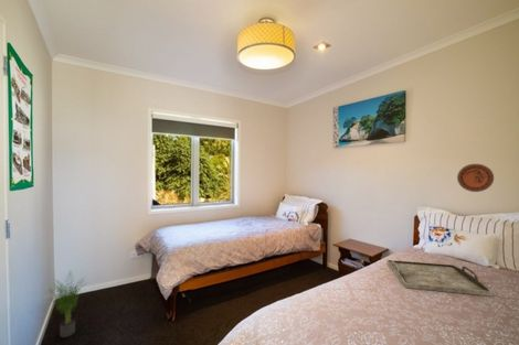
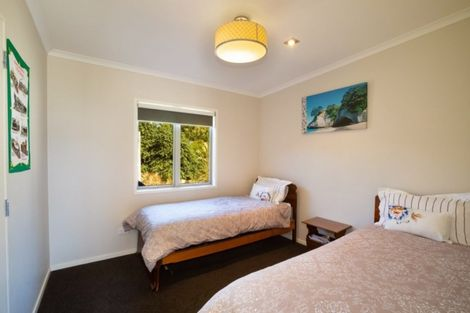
- potted plant [44,269,87,338]
- serving tray [385,259,492,298]
- decorative plate [456,163,495,193]
